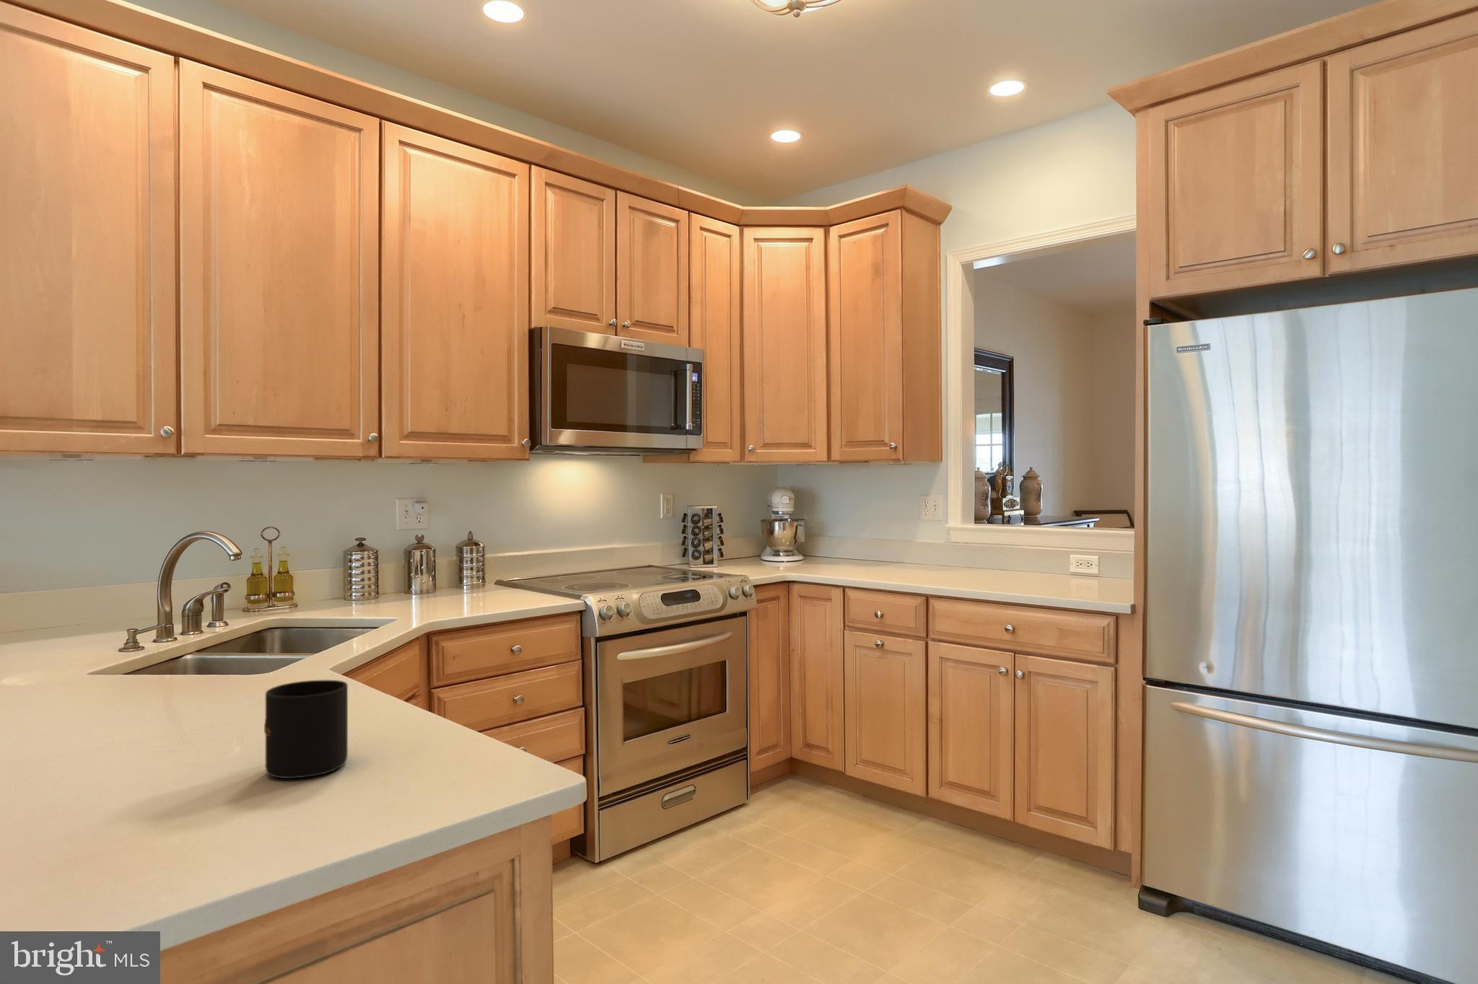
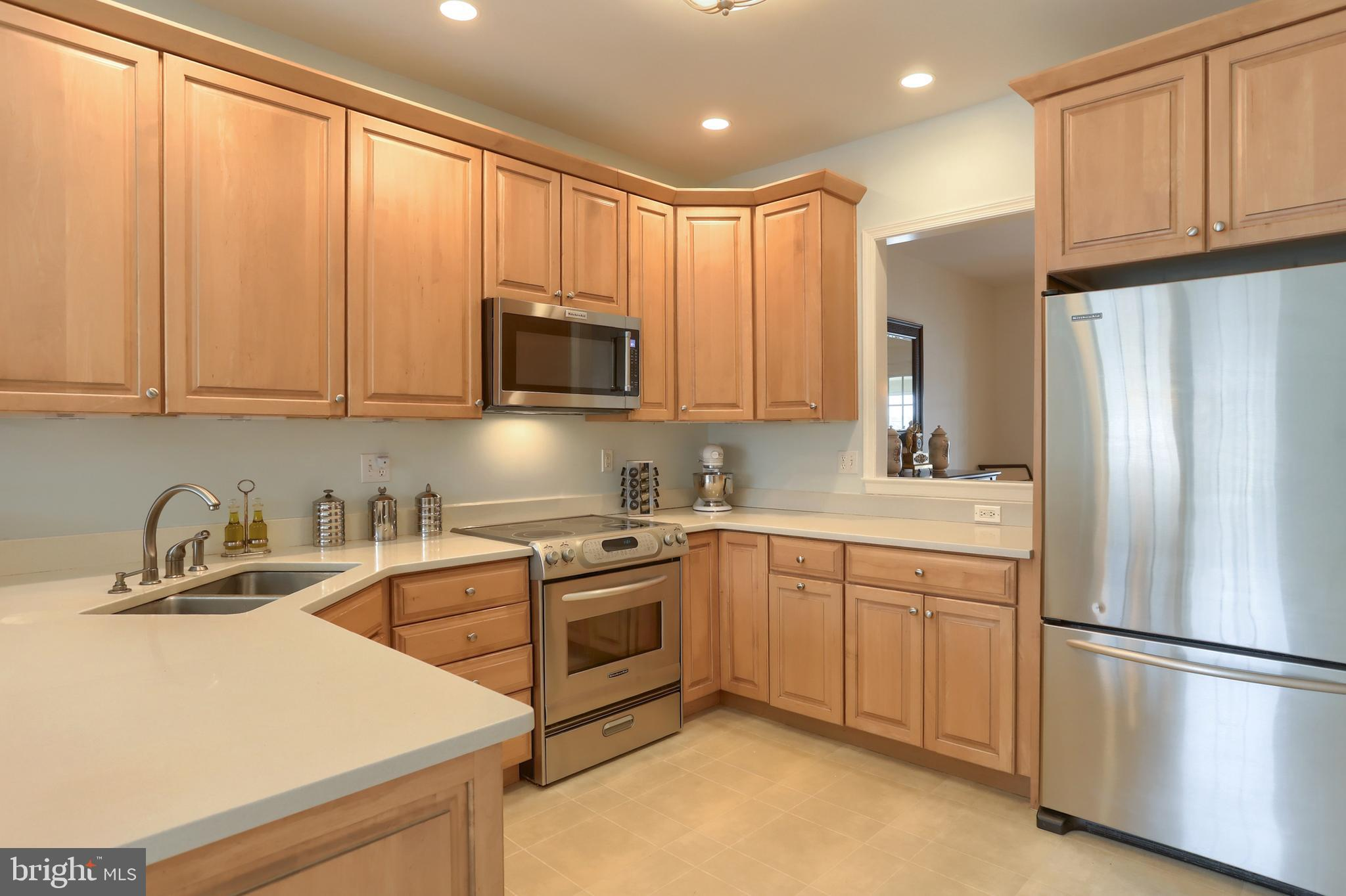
- mug [264,680,348,779]
